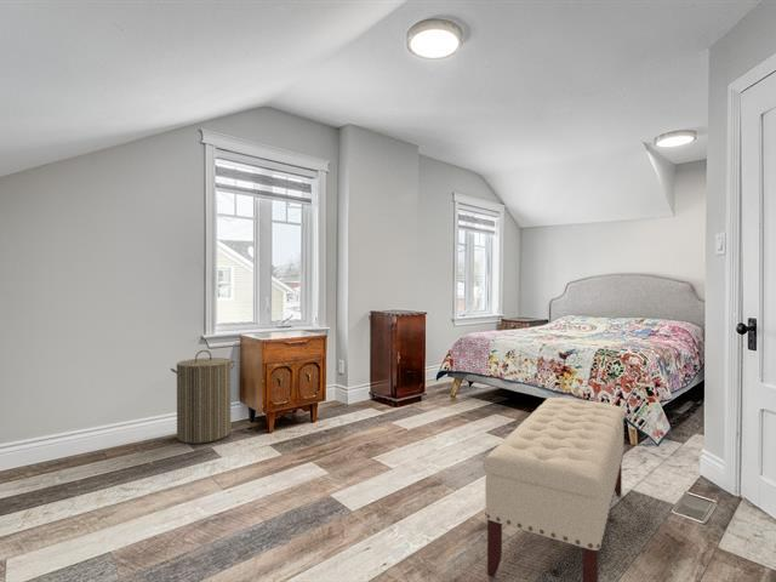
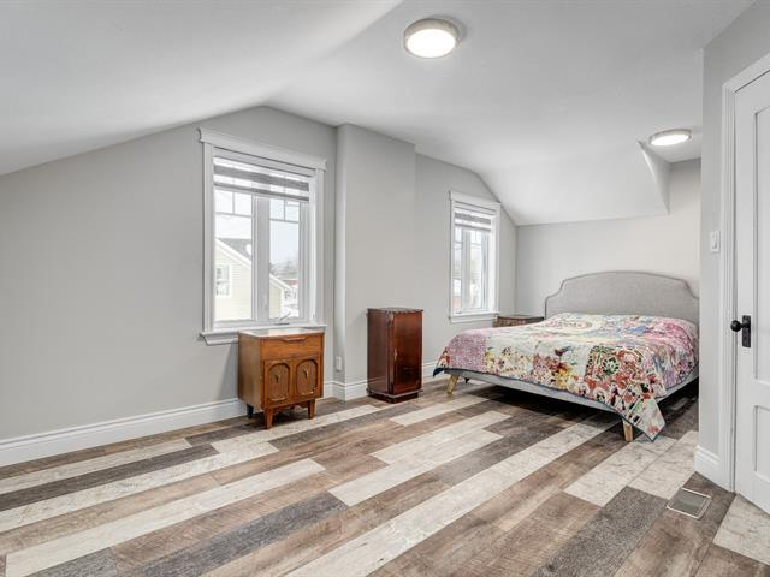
- bench [483,396,627,582]
- laundry hamper [170,349,236,445]
